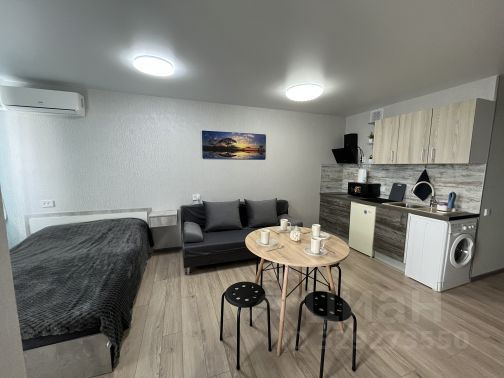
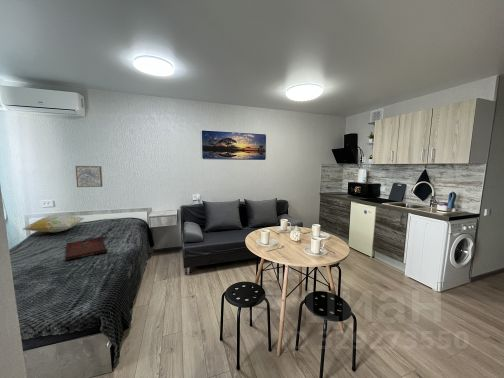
+ serving tray [65,236,108,261]
+ decorative pillow [22,213,86,233]
+ wall art [75,165,104,188]
